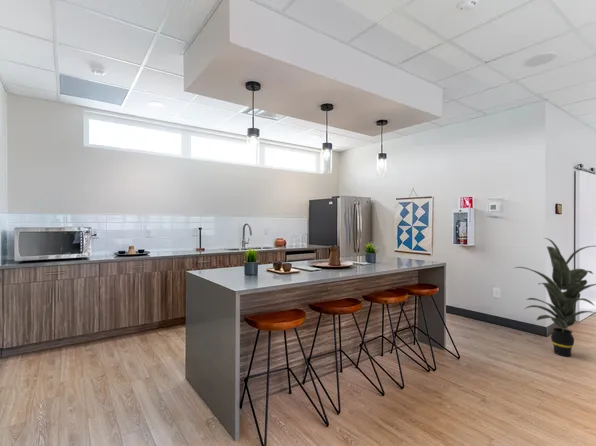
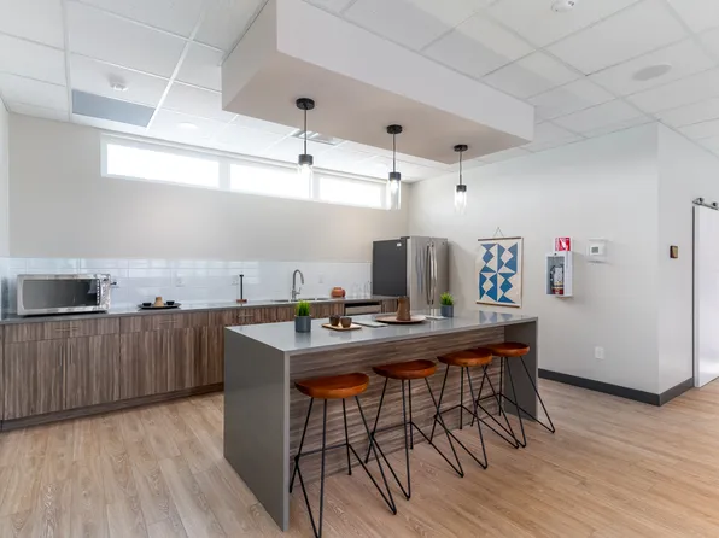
- indoor plant [514,237,596,357]
